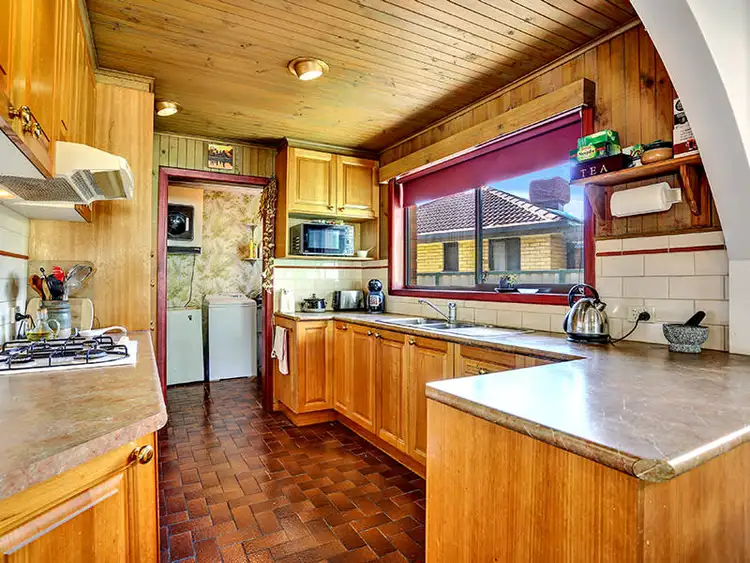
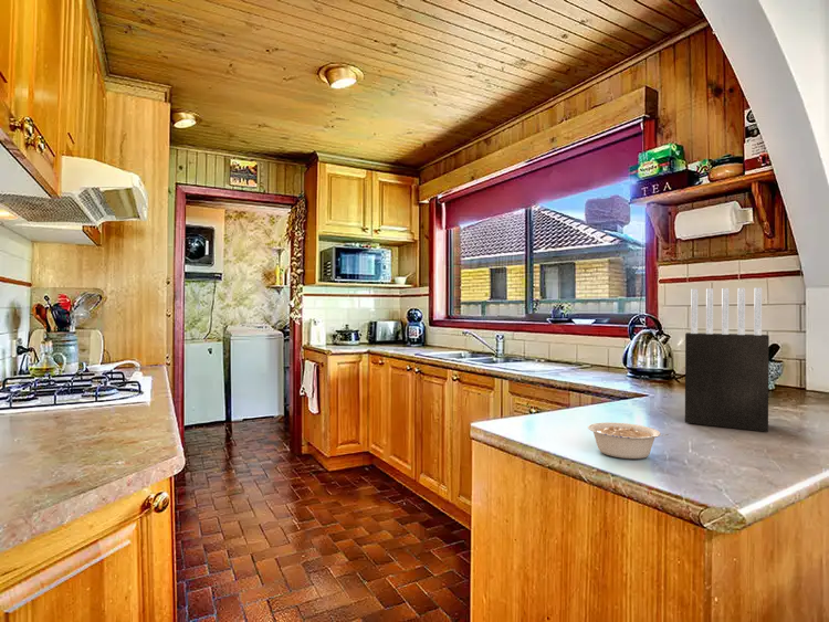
+ legume [587,421,670,460]
+ knife block [684,287,770,433]
